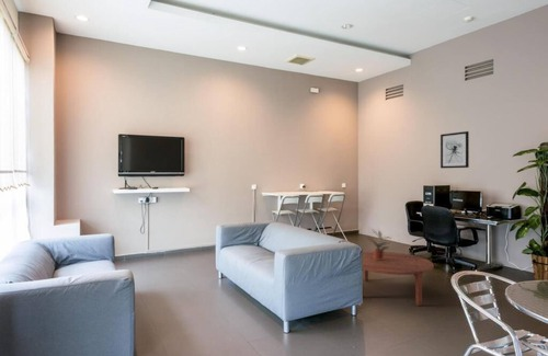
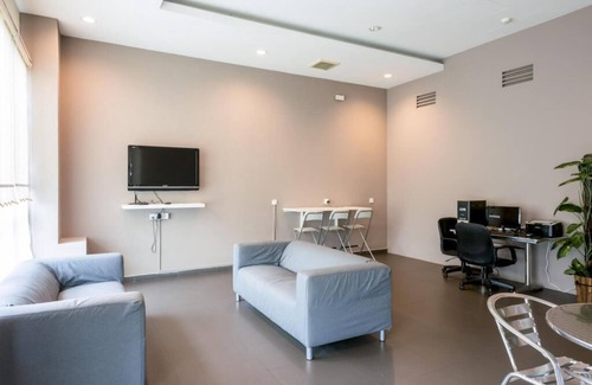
- coffee table [362,251,435,307]
- wall art [439,130,470,170]
- potted plant [366,228,392,260]
